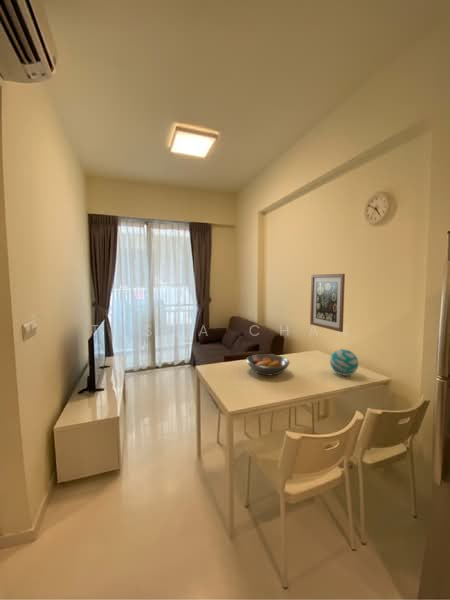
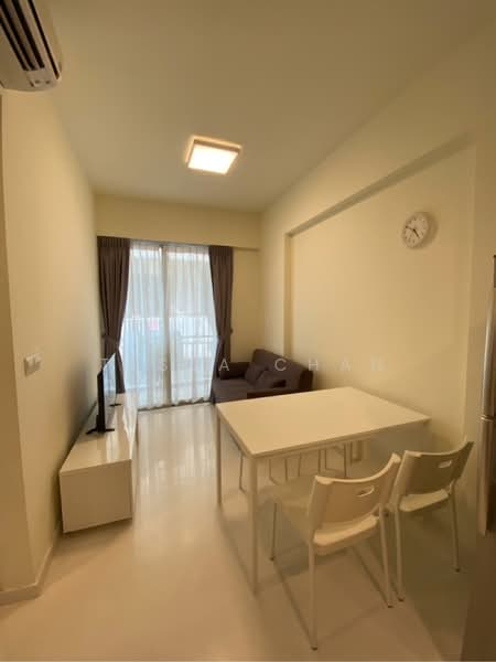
- fruit bowl [245,353,291,376]
- decorative ball [329,348,359,377]
- wall art [309,273,346,333]
